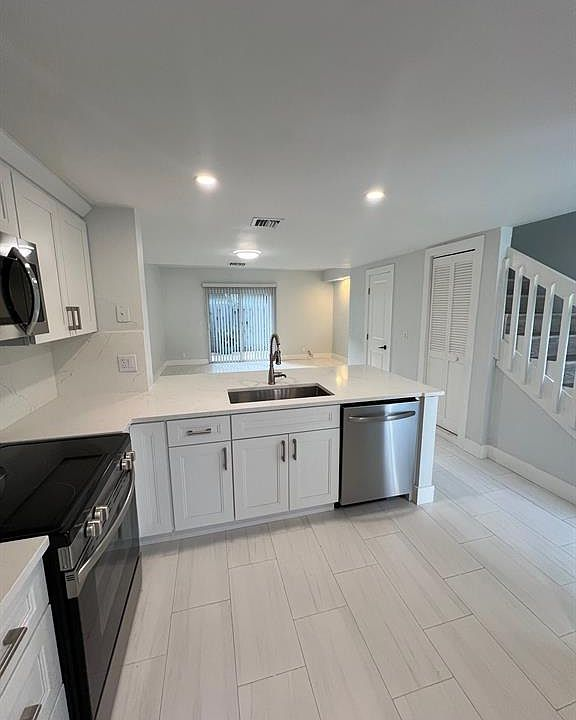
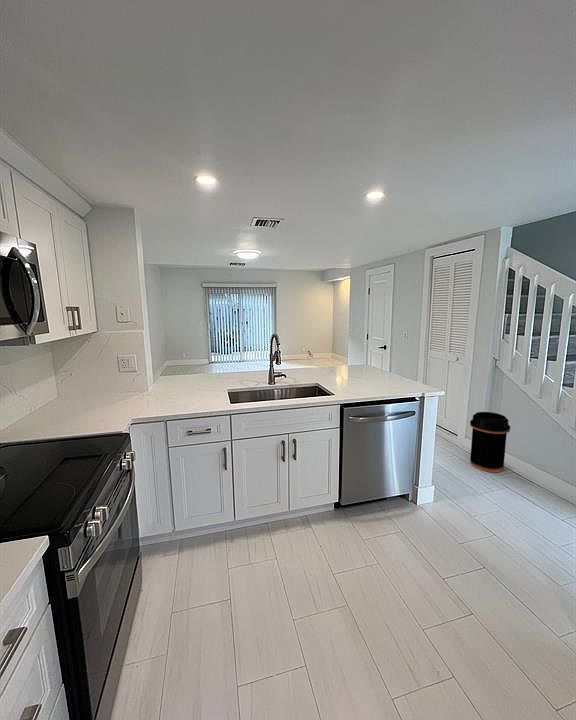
+ trash can [469,411,511,473]
